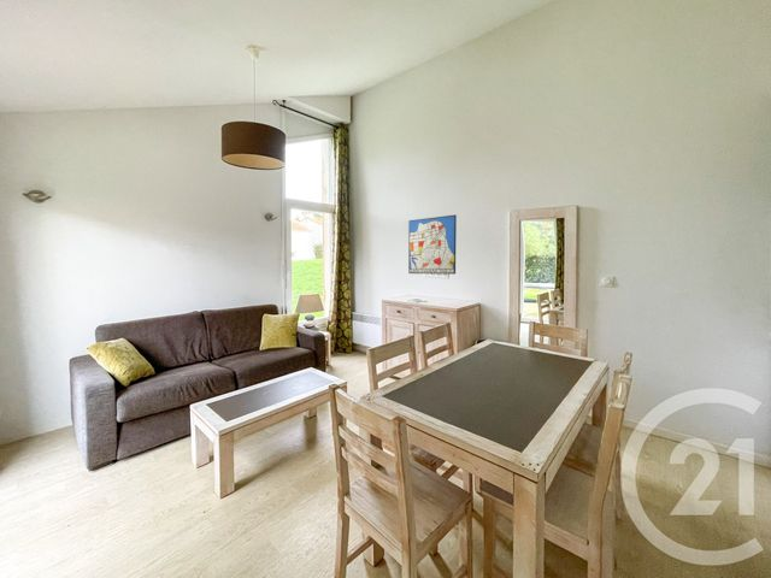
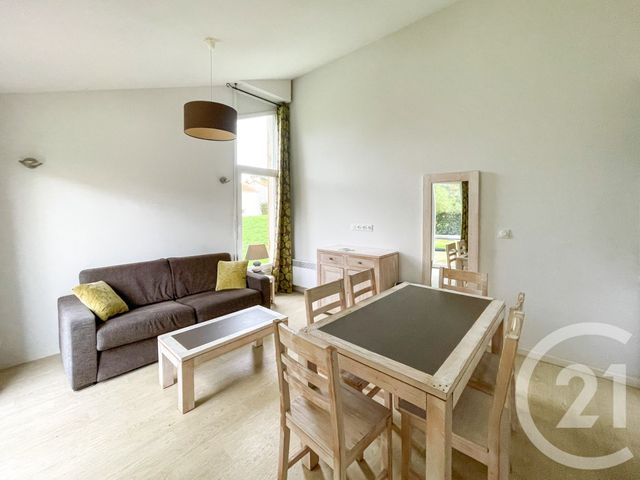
- wall art [407,213,458,276]
